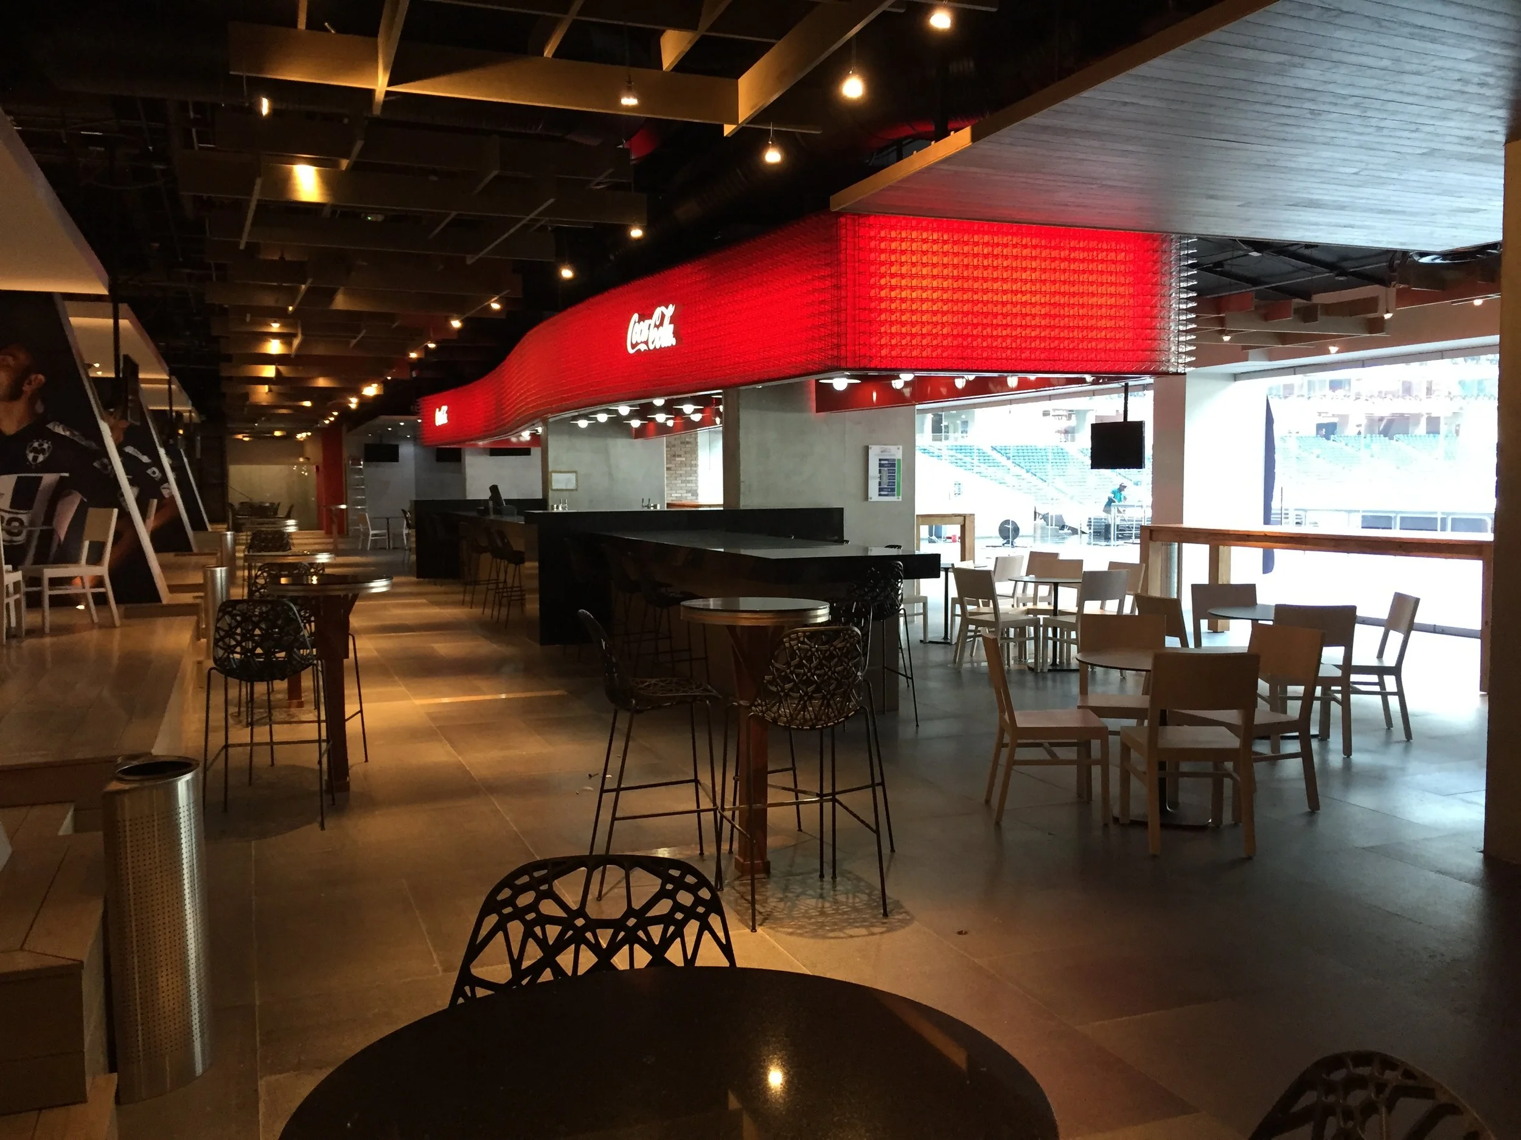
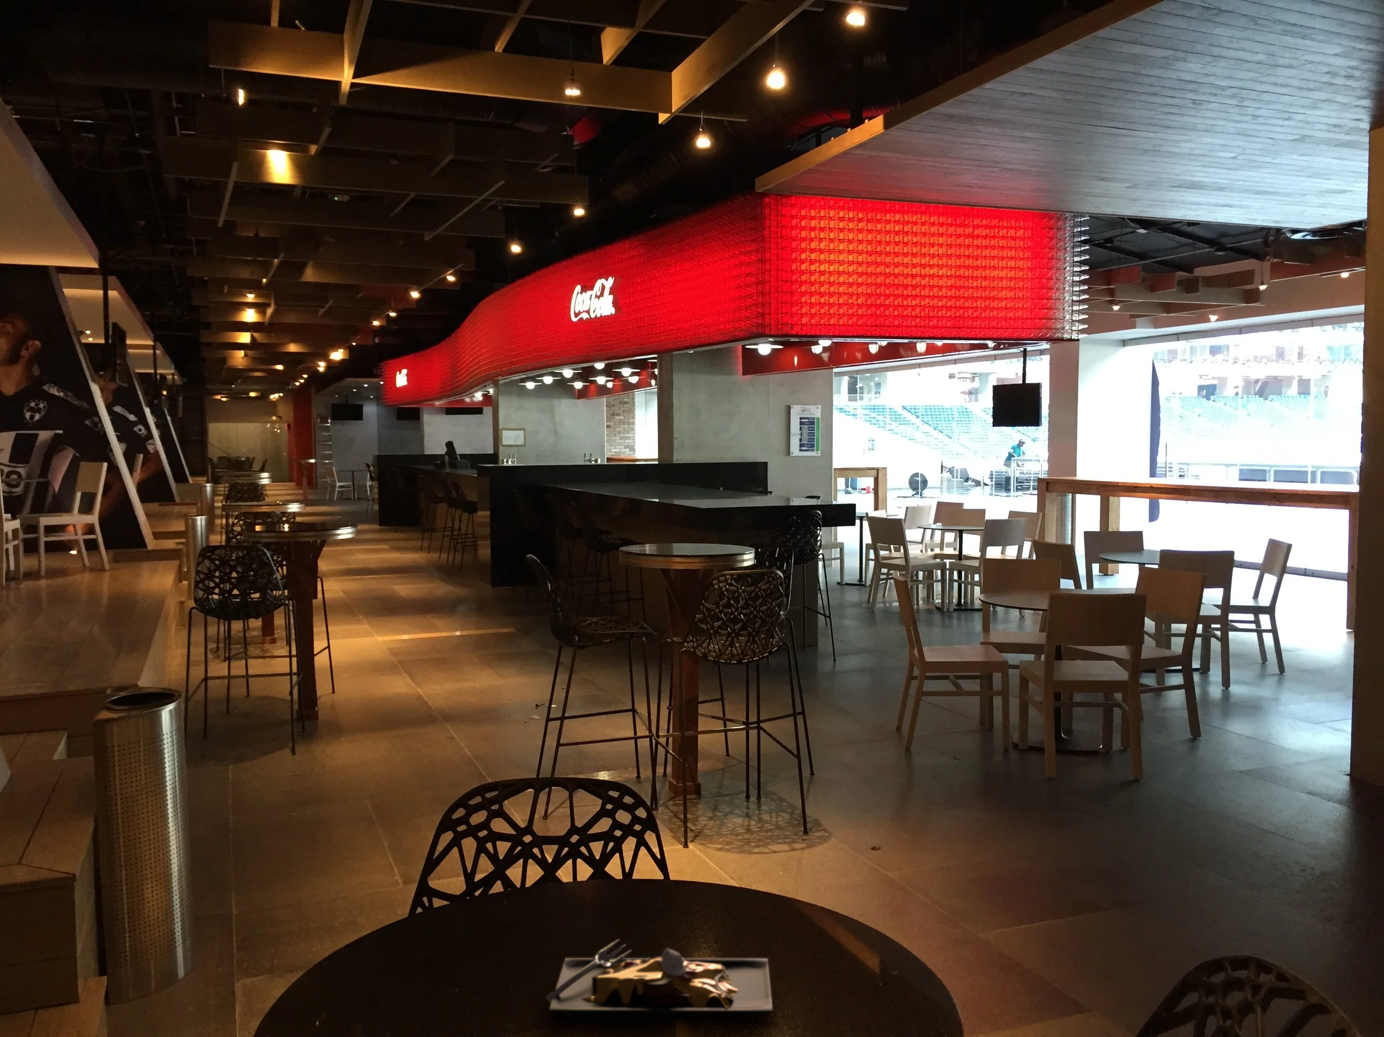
+ plate [545,938,774,1022]
